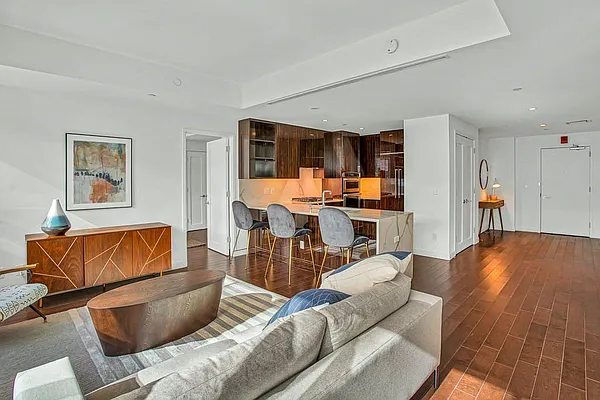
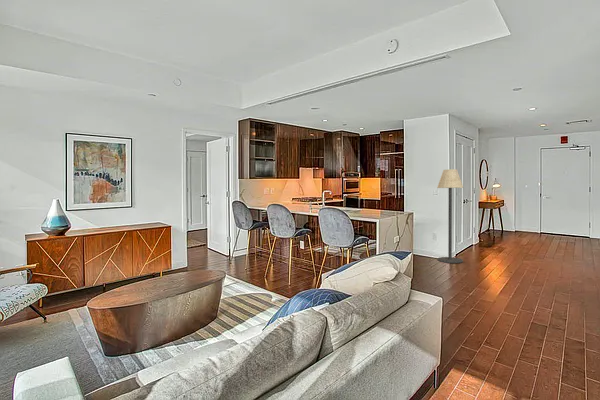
+ floor lamp [436,168,464,264]
